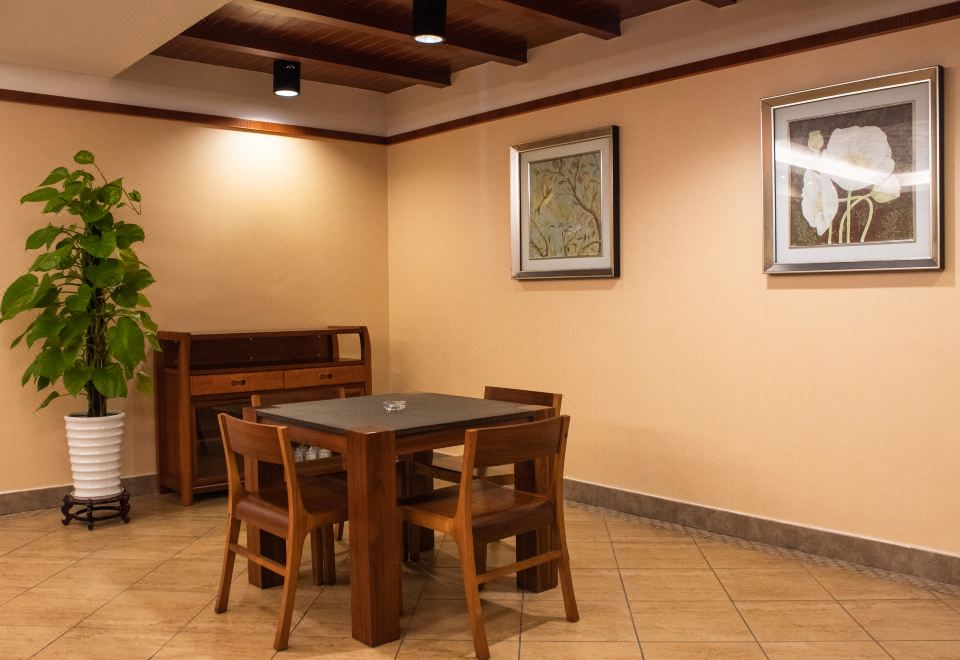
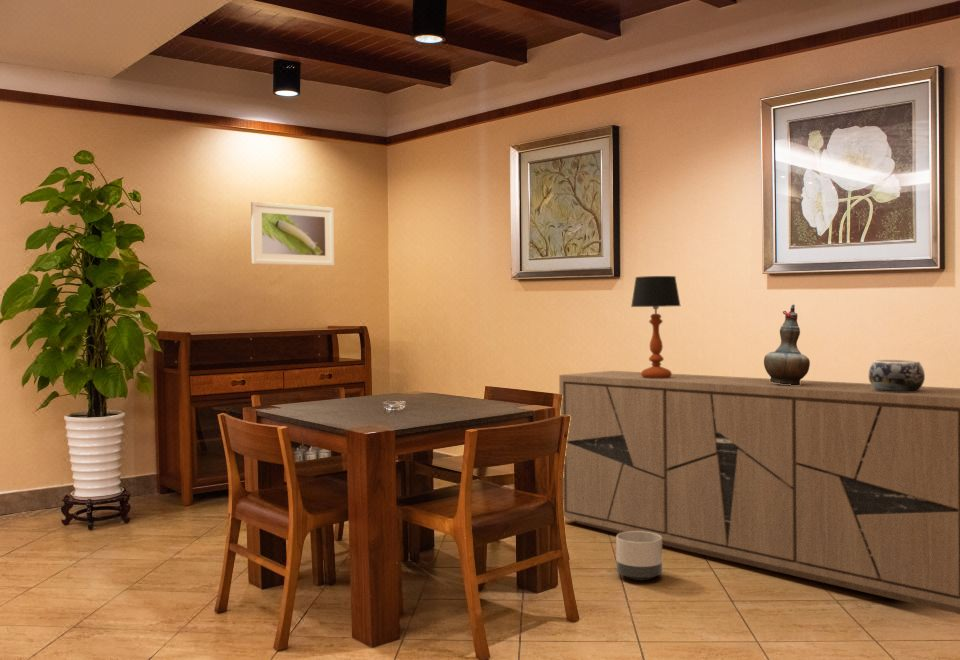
+ sideboard [558,370,960,615]
+ table lamp [630,275,681,379]
+ planter [615,531,663,582]
+ decorative vase [763,304,811,385]
+ decorative bowl [868,359,926,392]
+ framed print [250,201,335,267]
